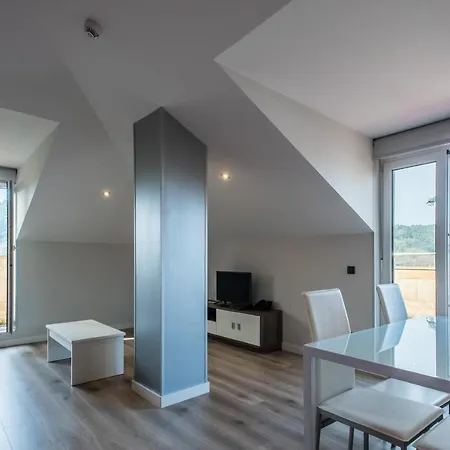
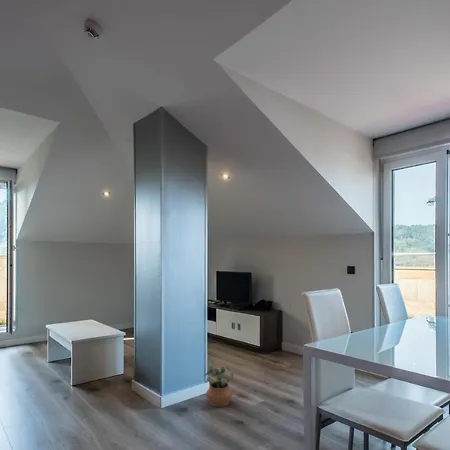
+ potted plant [203,365,234,408]
